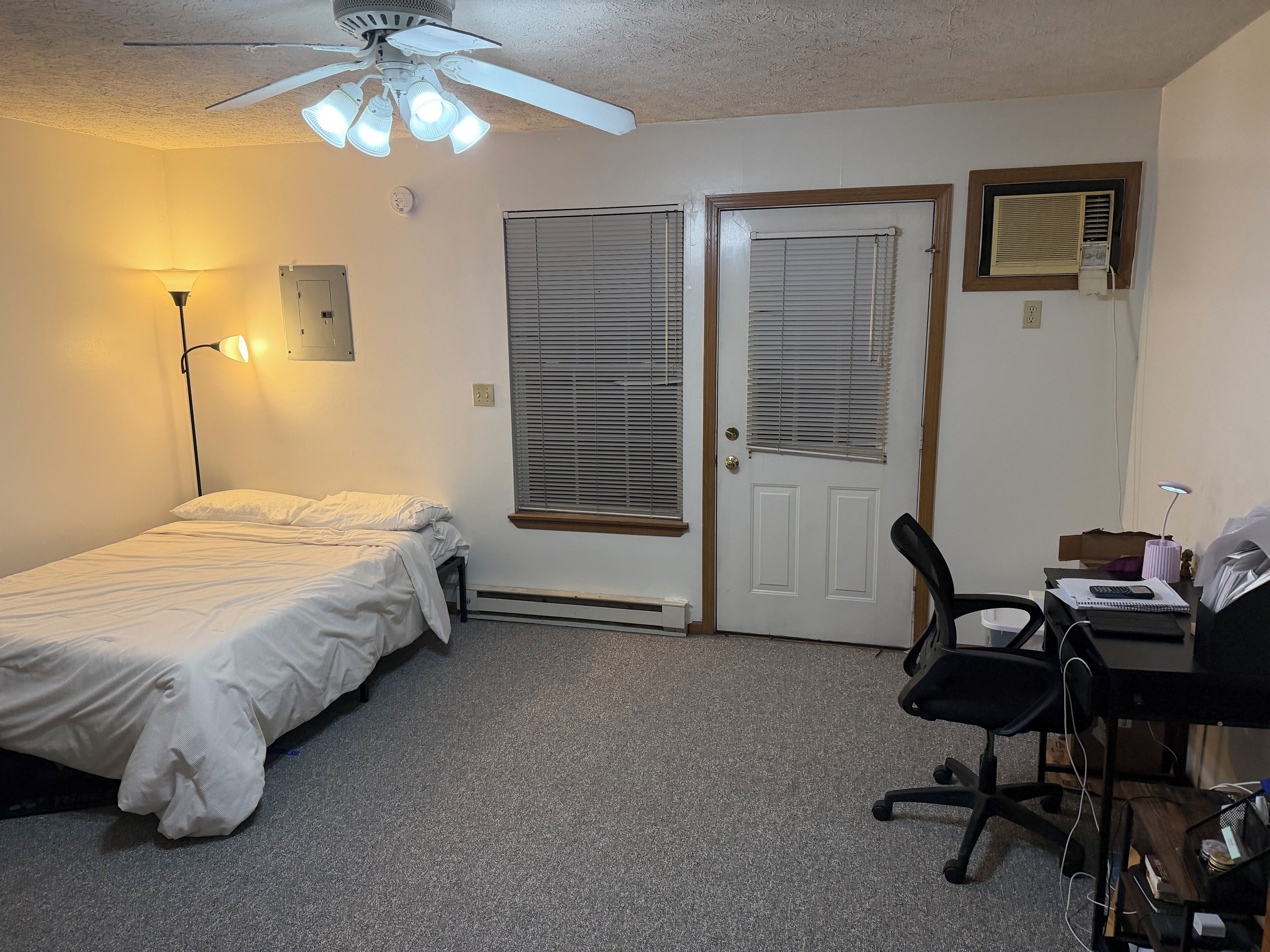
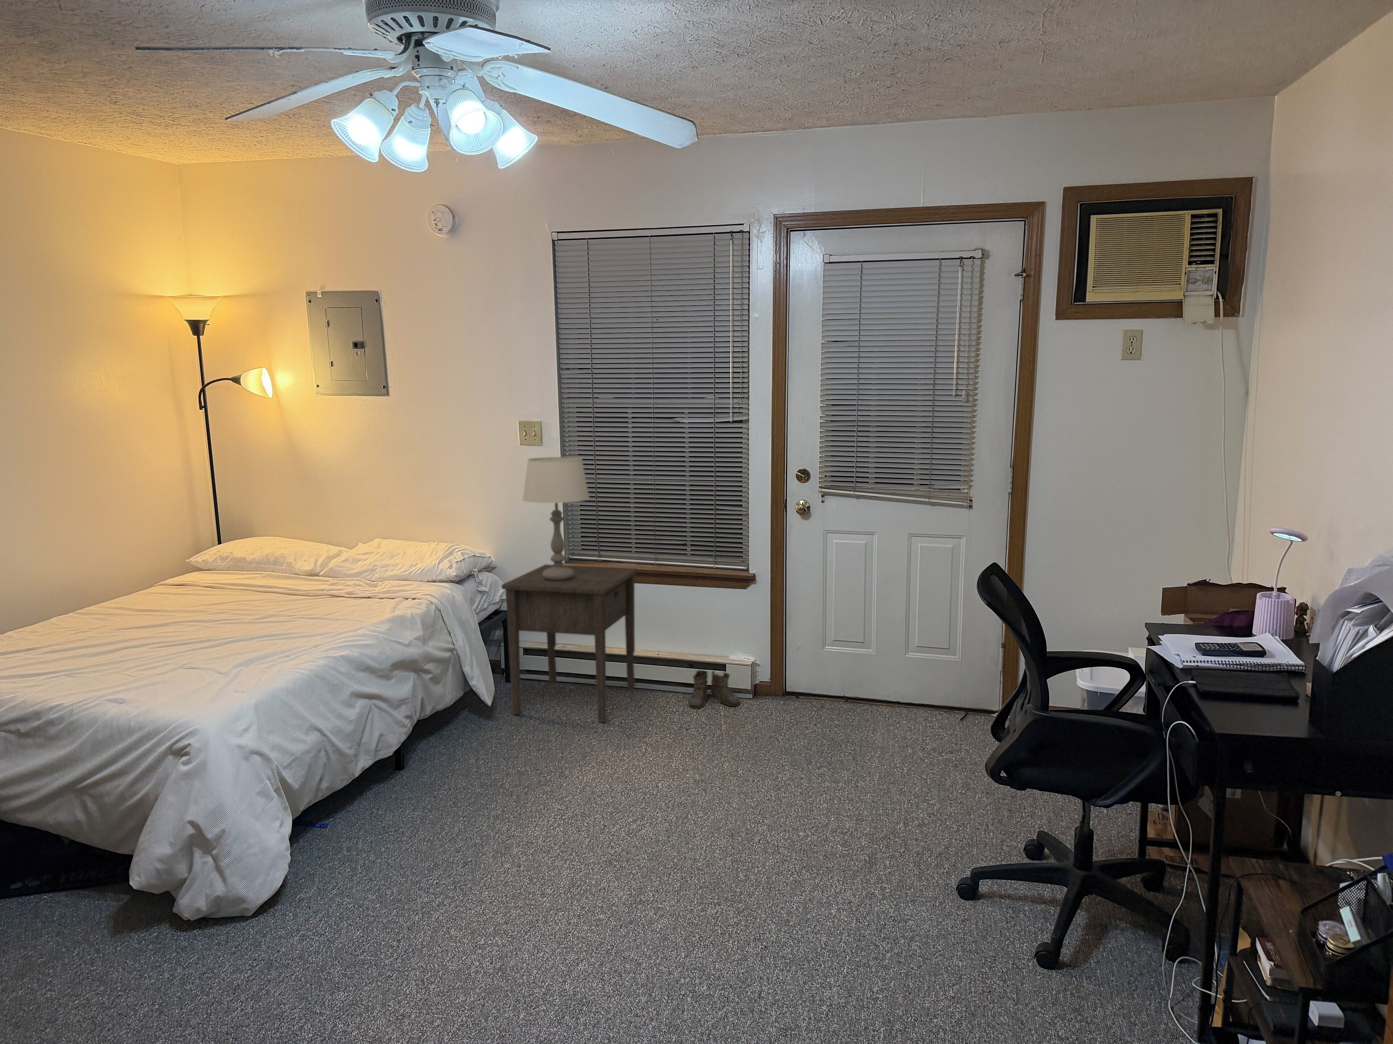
+ nightstand [501,564,638,722]
+ table lamp [522,456,590,581]
+ boots [689,670,739,710]
